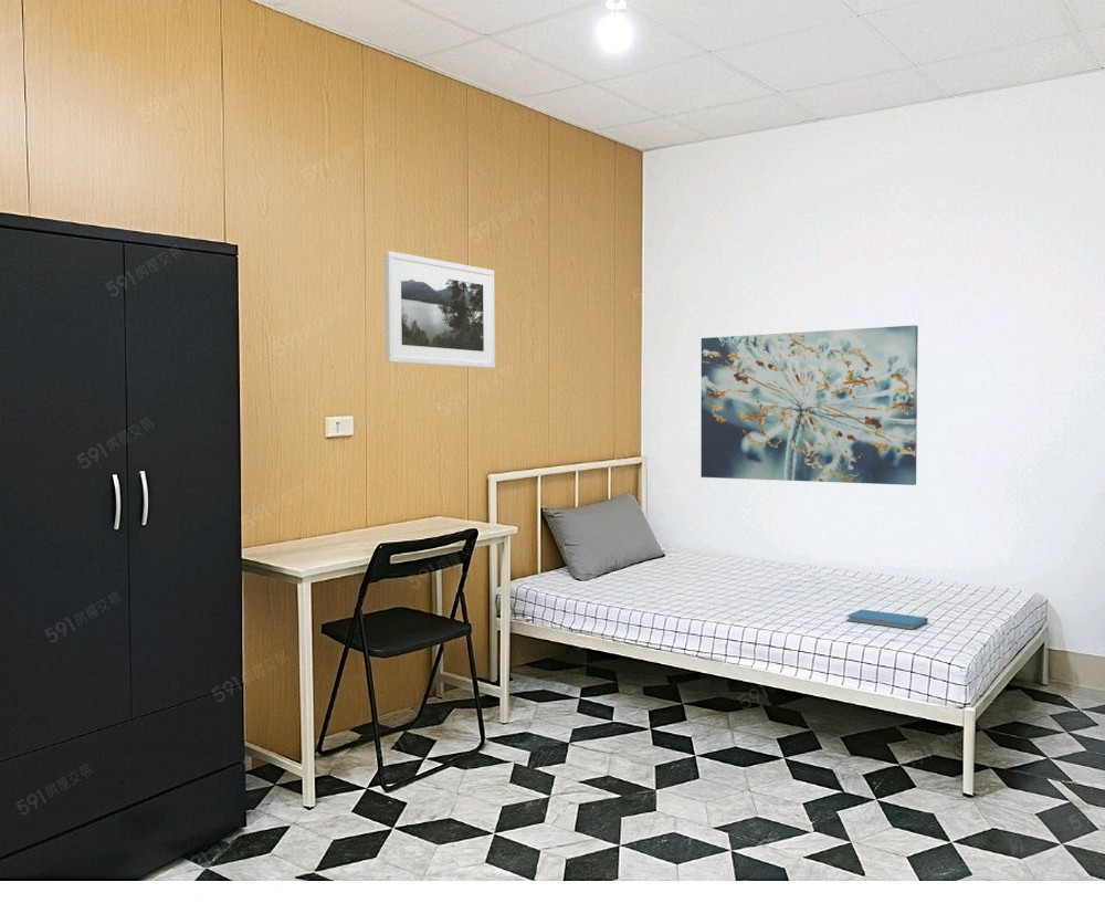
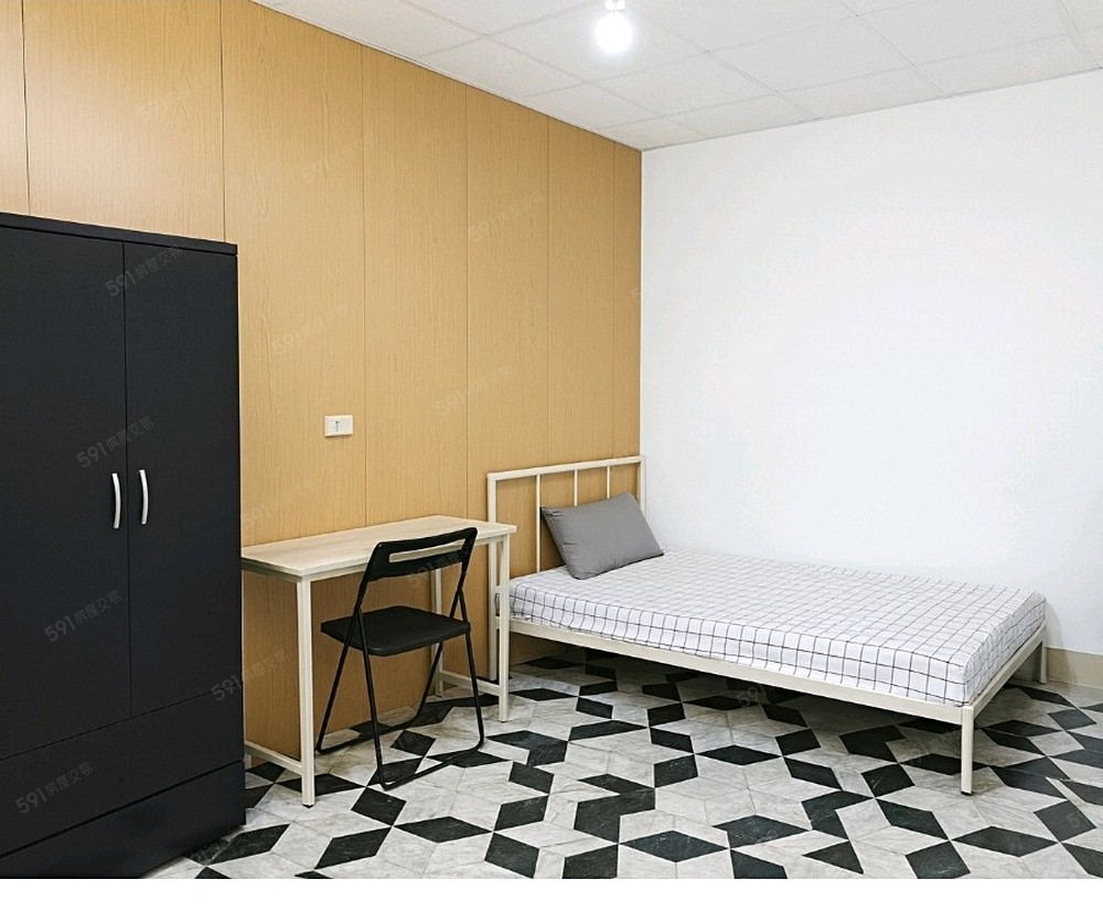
- book [845,608,929,631]
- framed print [383,250,496,369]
- wall art [699,324,919,486]
